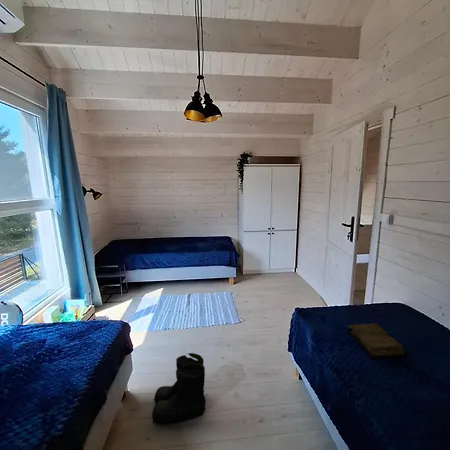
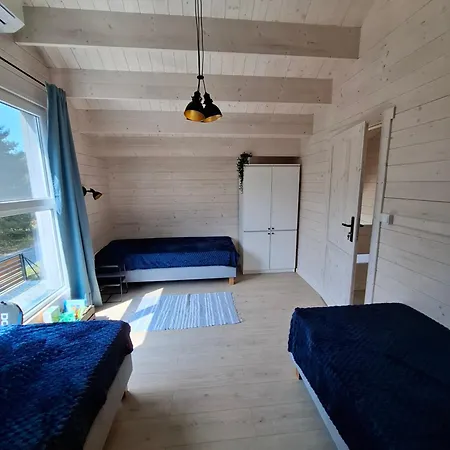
- diary [346,323,409,360]
- boots [151,352,207,425]
